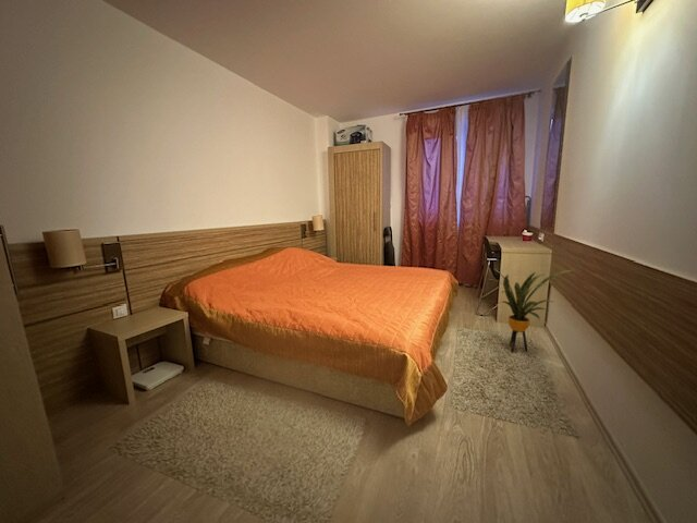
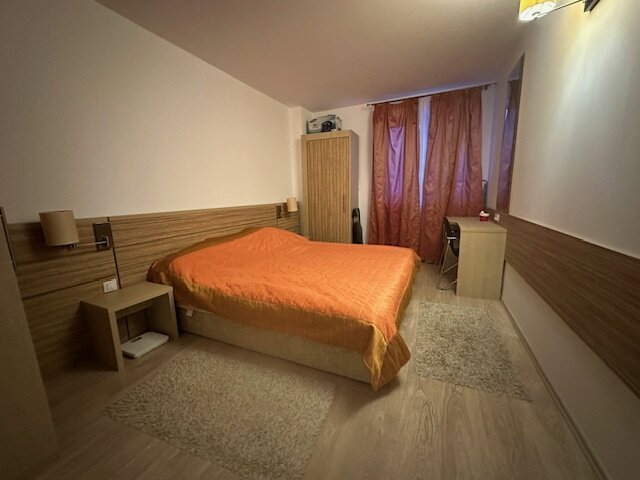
- house plant [488,268,574,353]
